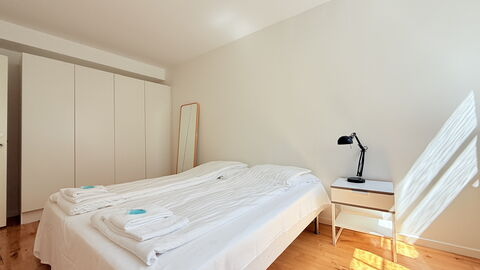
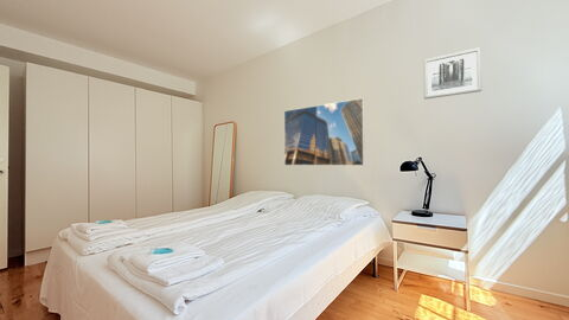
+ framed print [283,97,366,167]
+ wall art [422,46,482,100]
